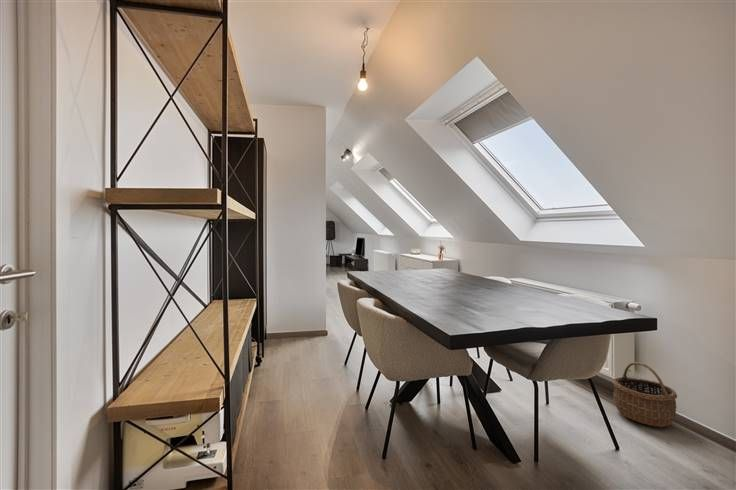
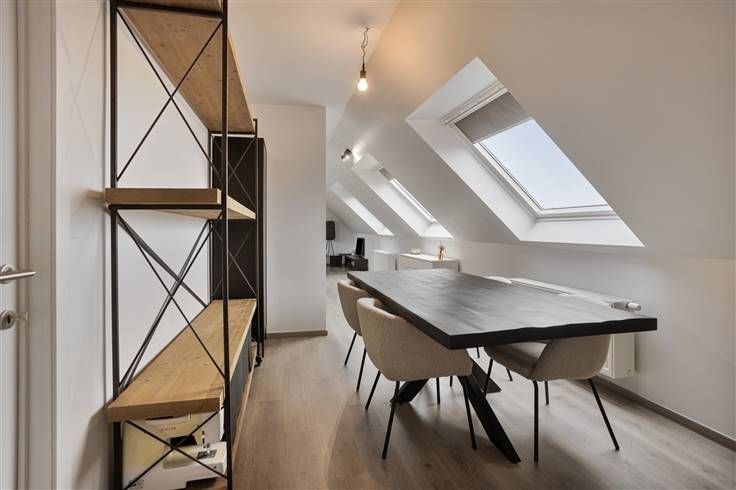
- wicker basket [612,361,678,428]
